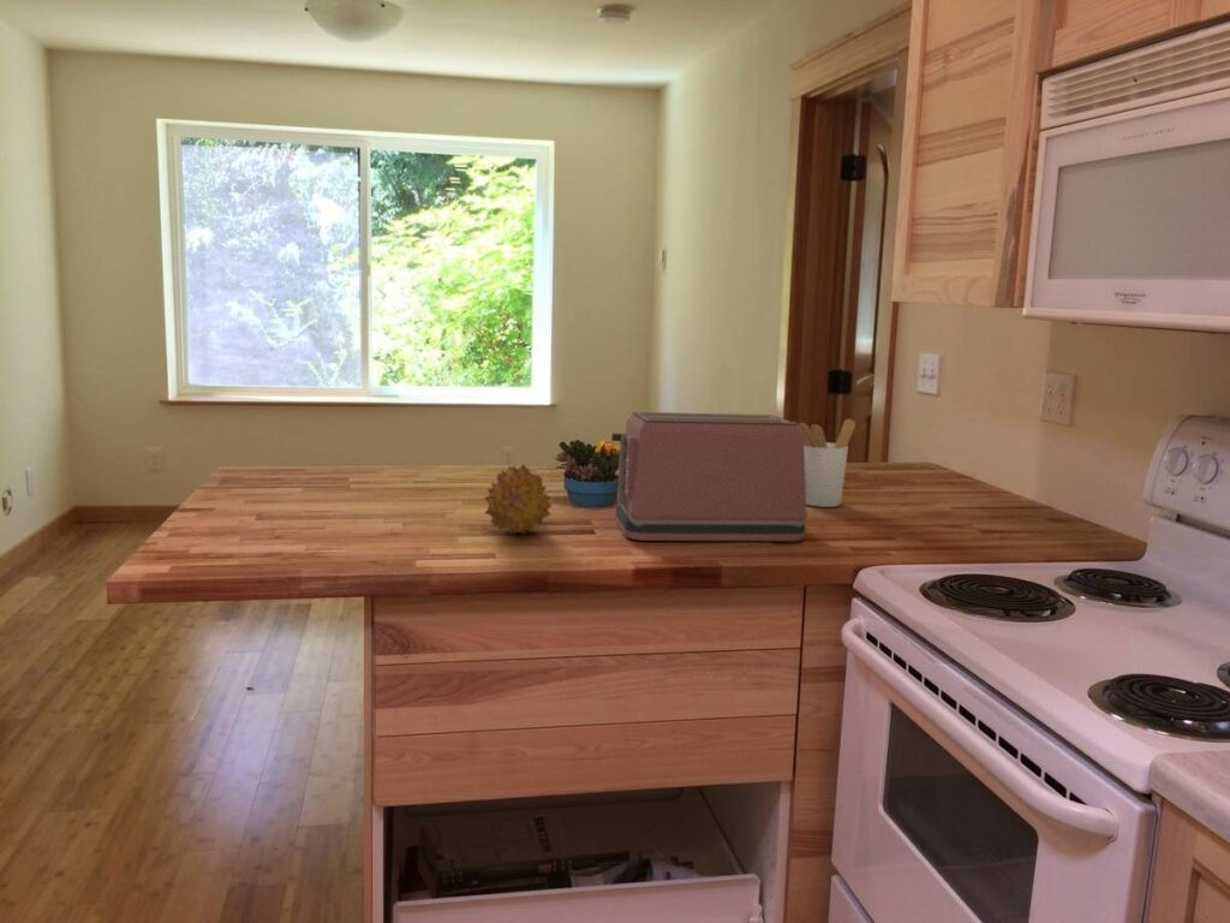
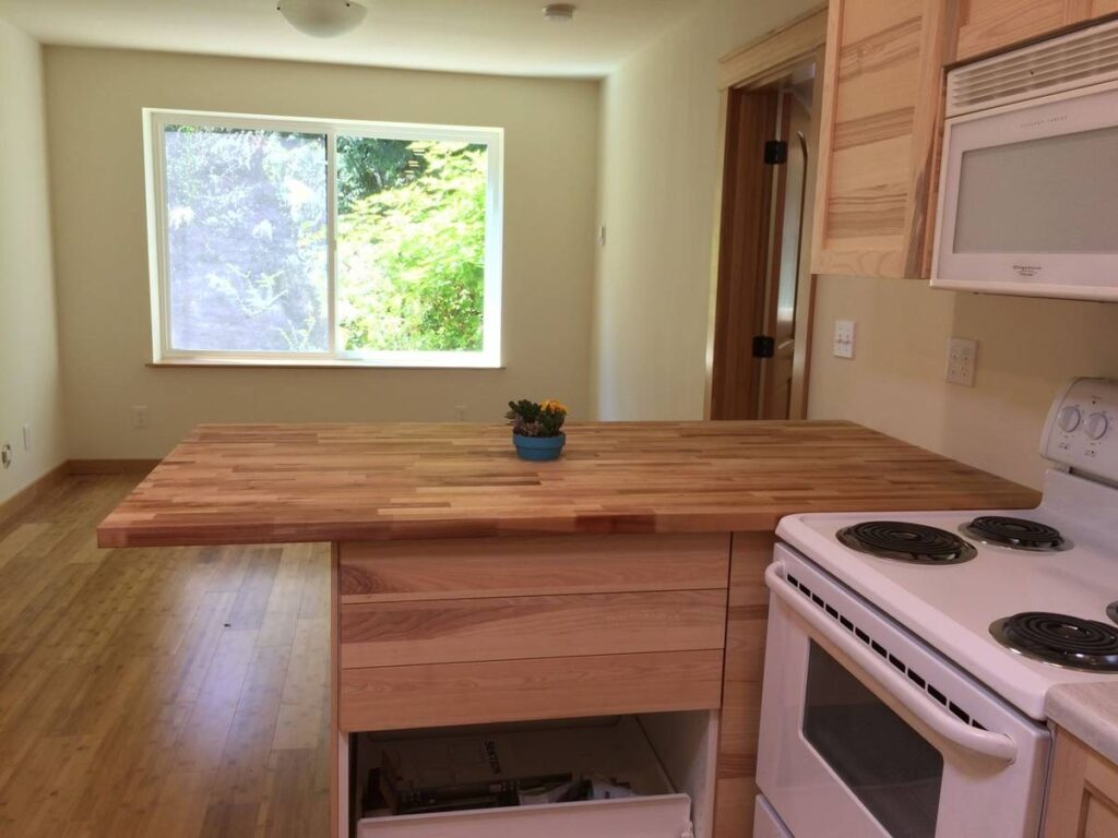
- fruit [483,464,553,536]
- utensil holder [793,417,856,508]
- toaster [610,411,808,542]
